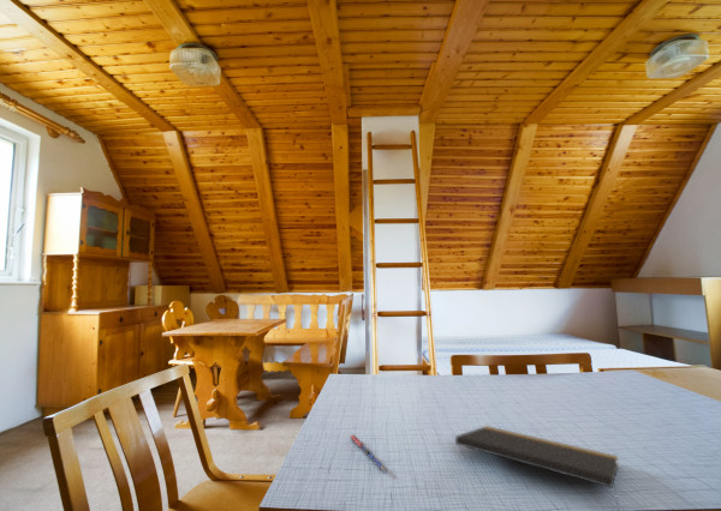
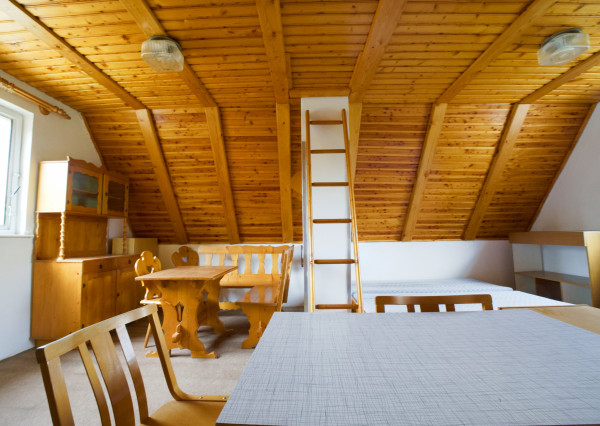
- notepad [454,425,620,511]
- pen [348,433,389,473]
